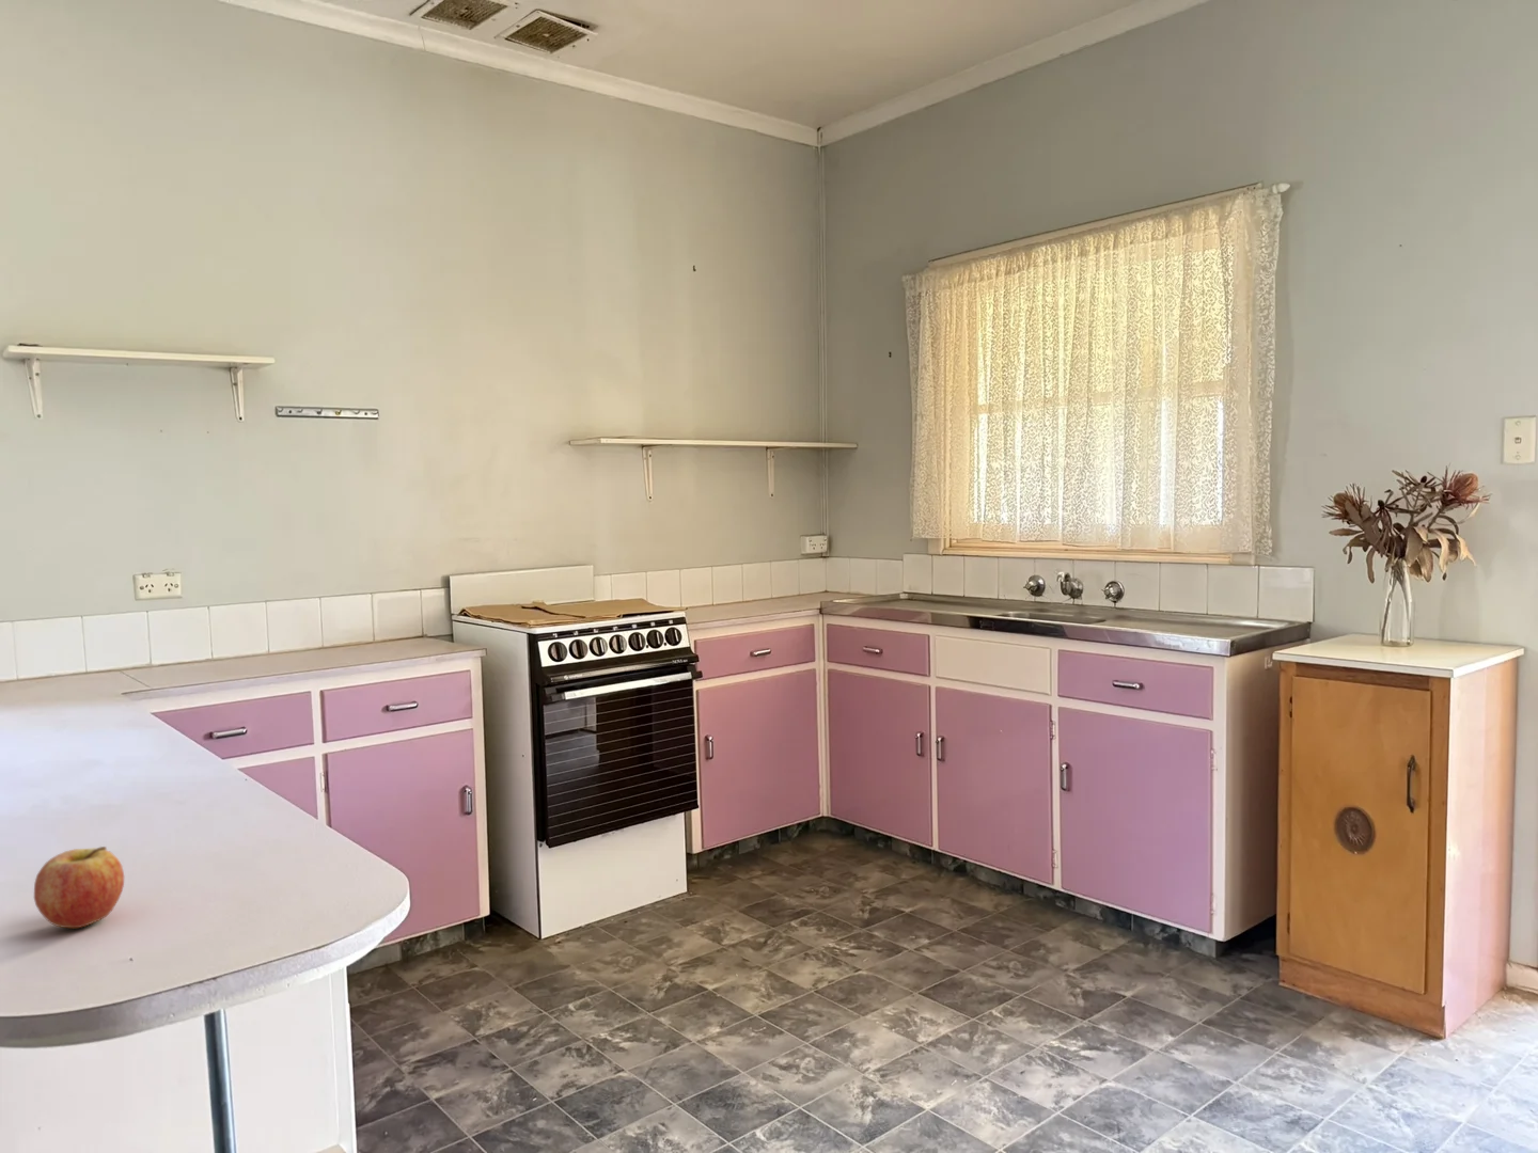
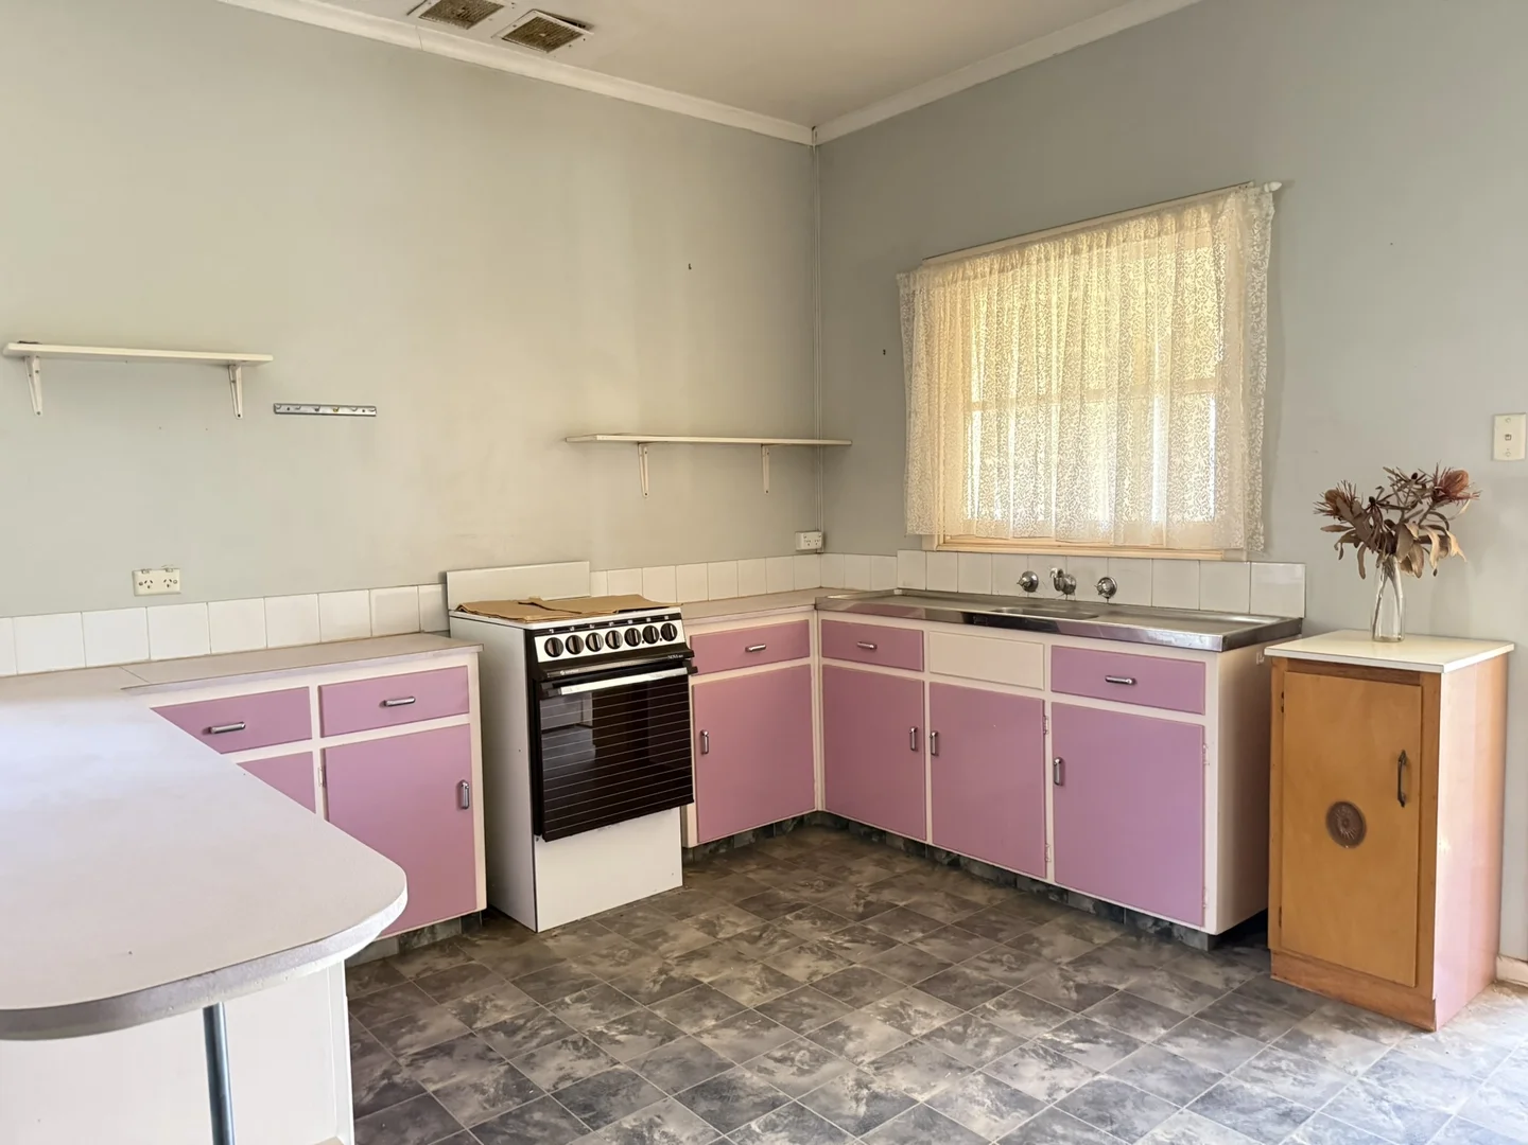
- fruit [33,845,125,930]
